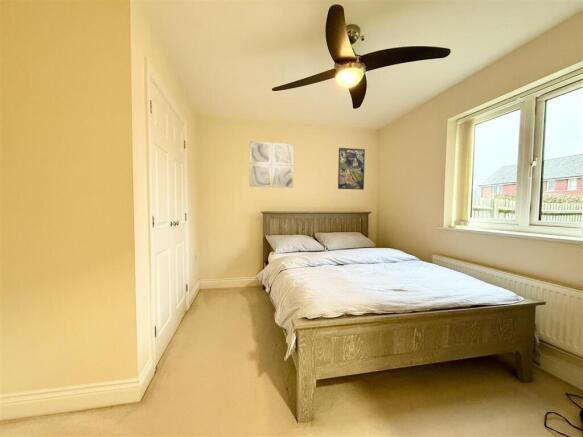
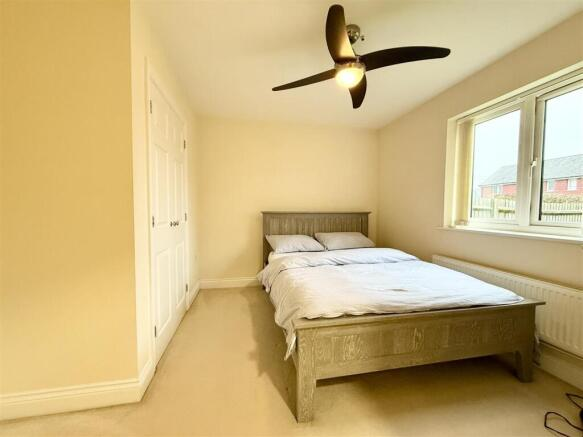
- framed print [337,147,366,191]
- wall art [249,140,294,189]
